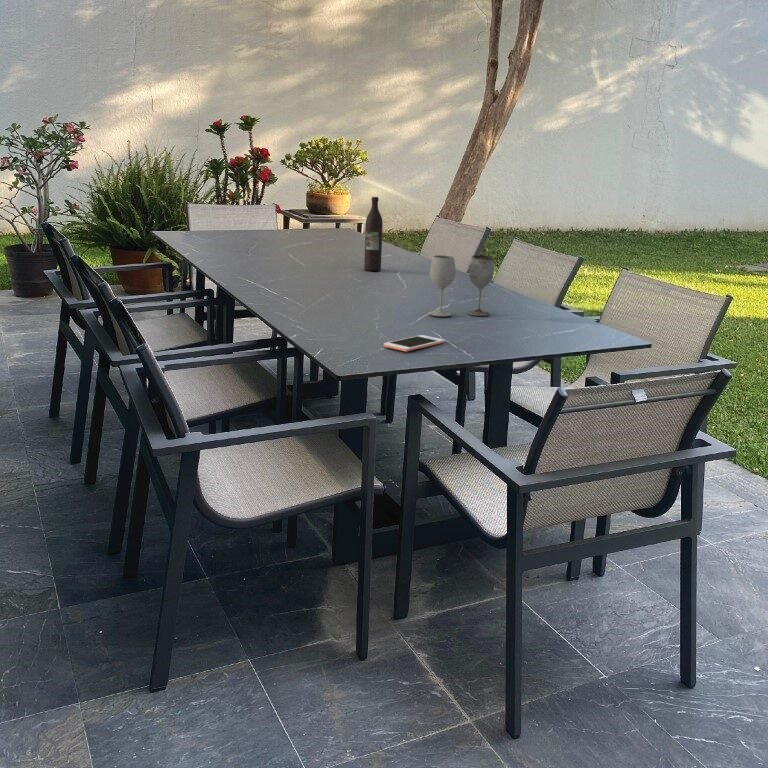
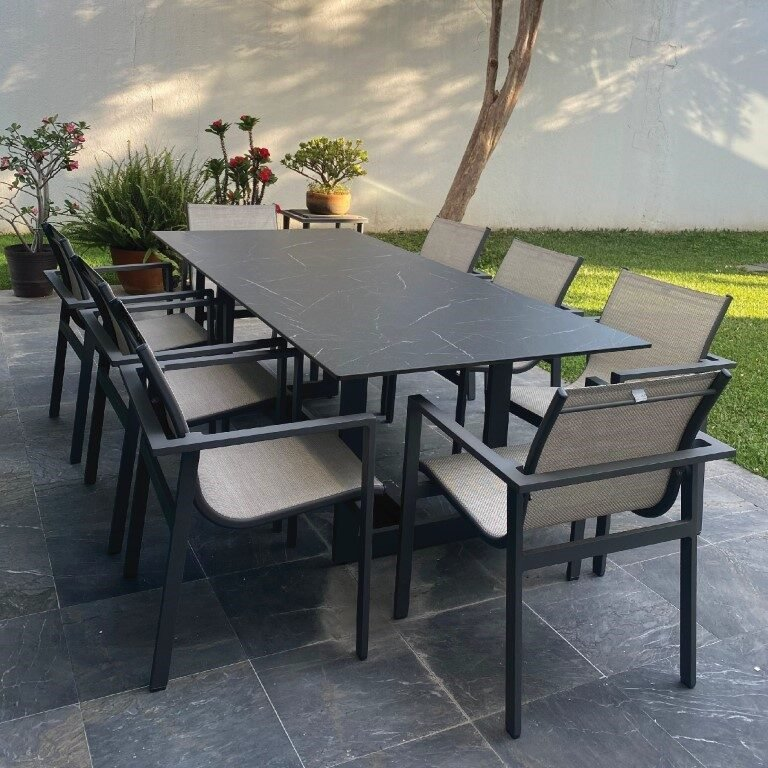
- wineglass [429,254,495,318]
- wine bottle [363,196,384,272]
- cell phone [383,334,446,353]
